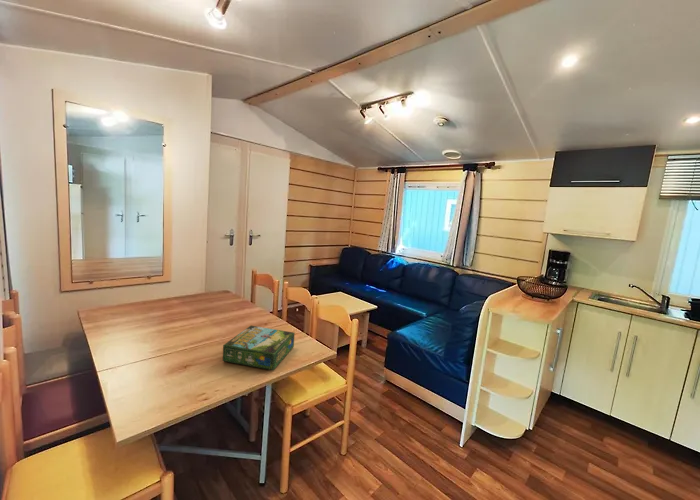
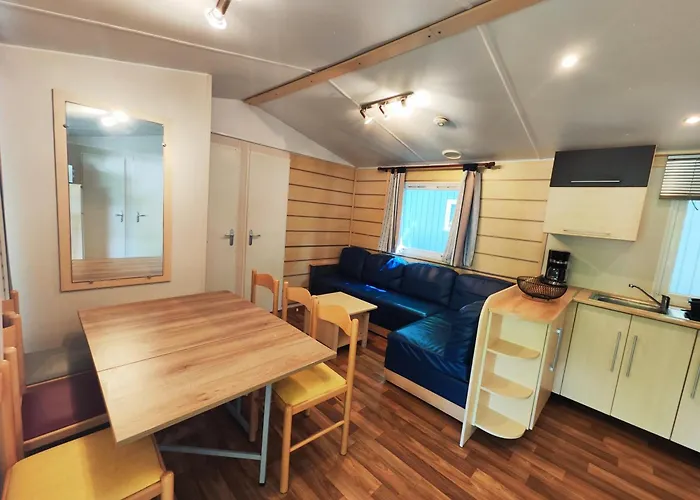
- board game [222,325,296,371]
